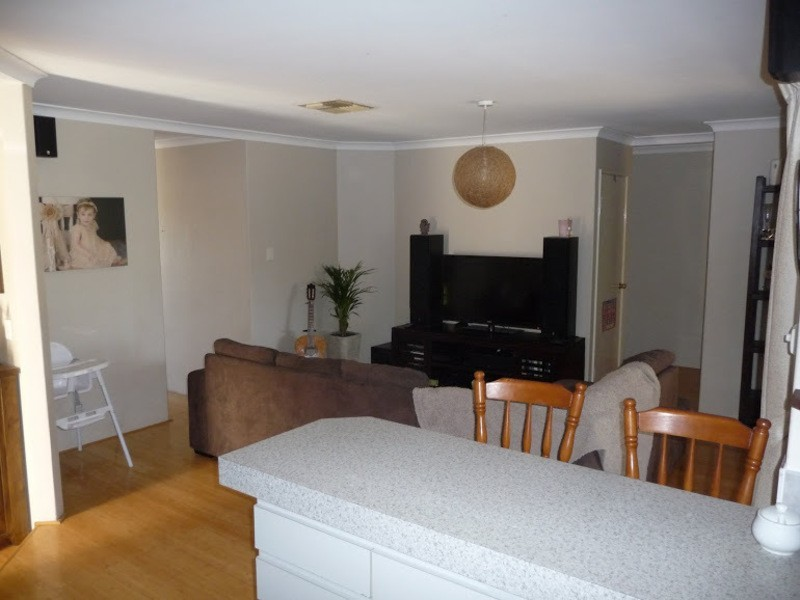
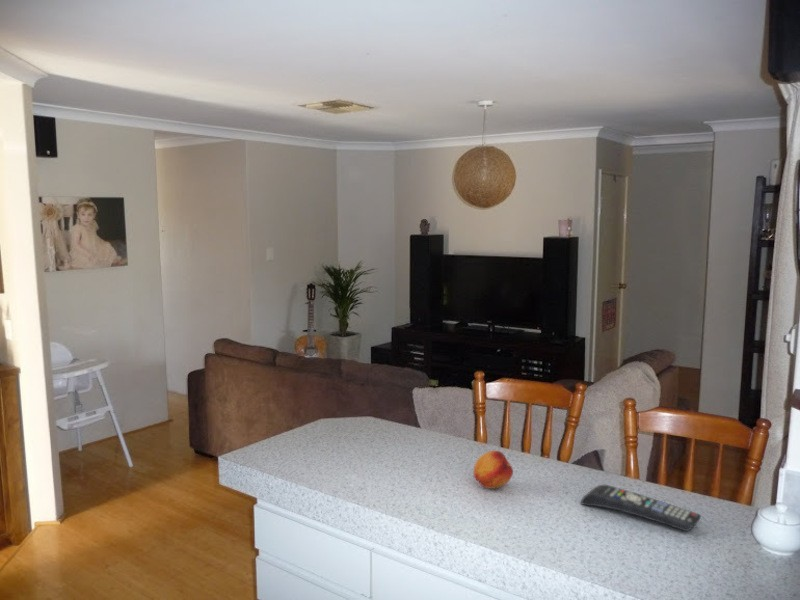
+ remote control [580,484,702,532]
+ fruit [472,450,514,490]
